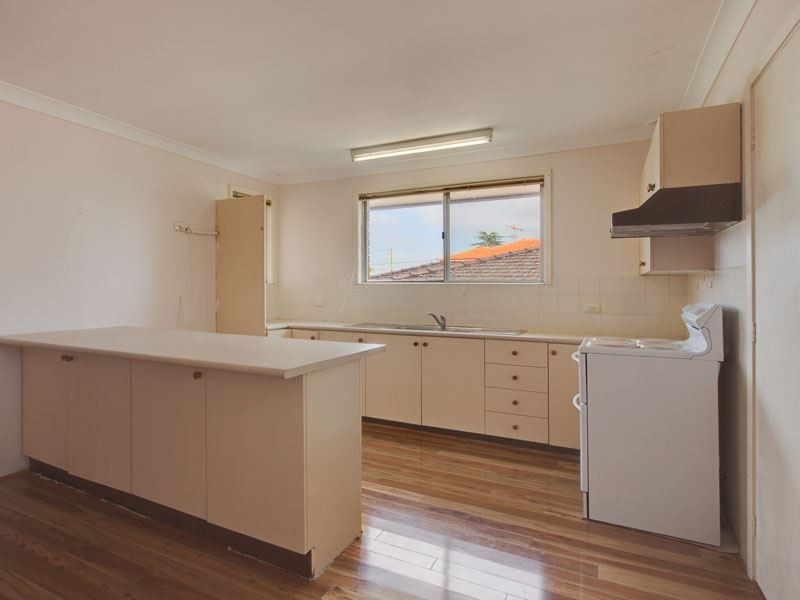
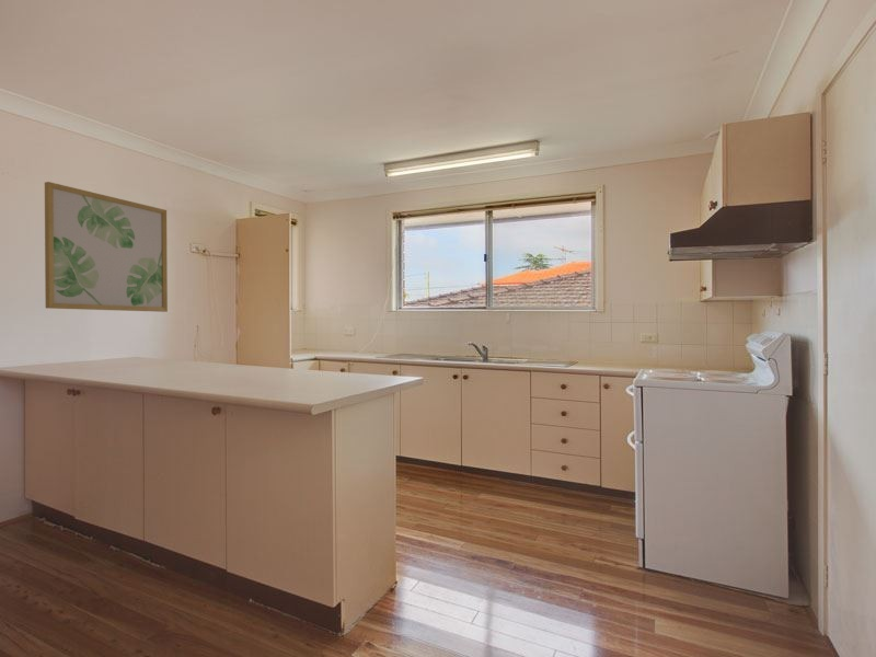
+ wall art [44,181,169,313]
